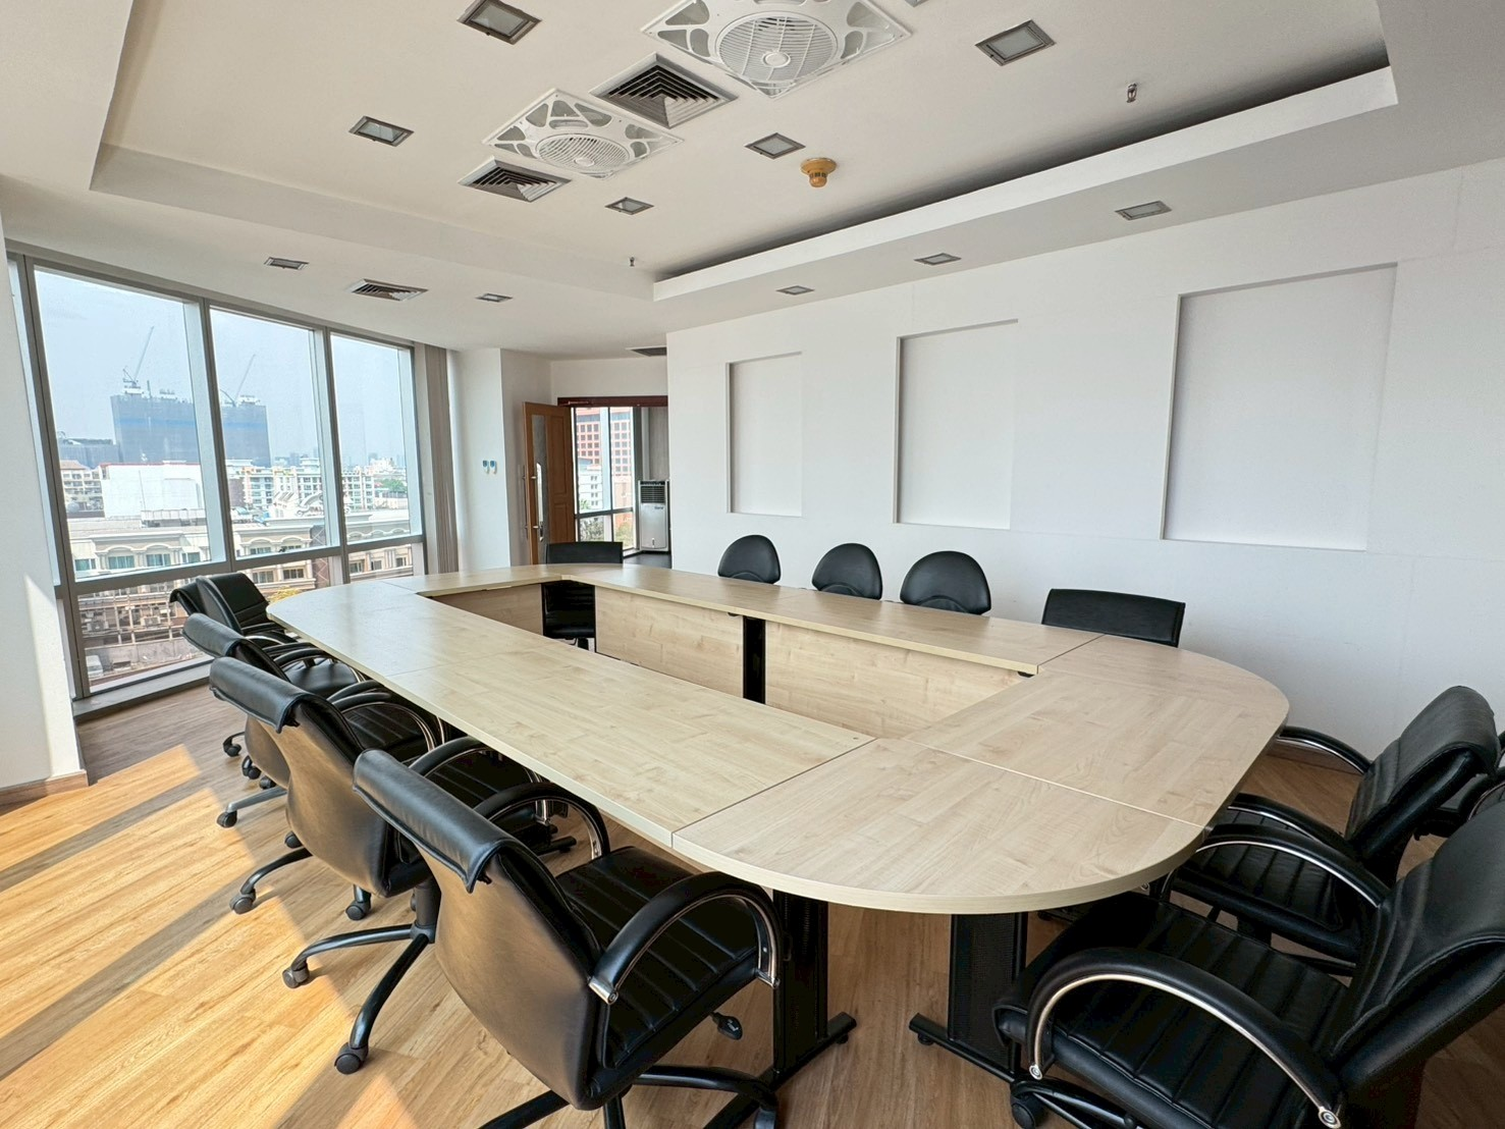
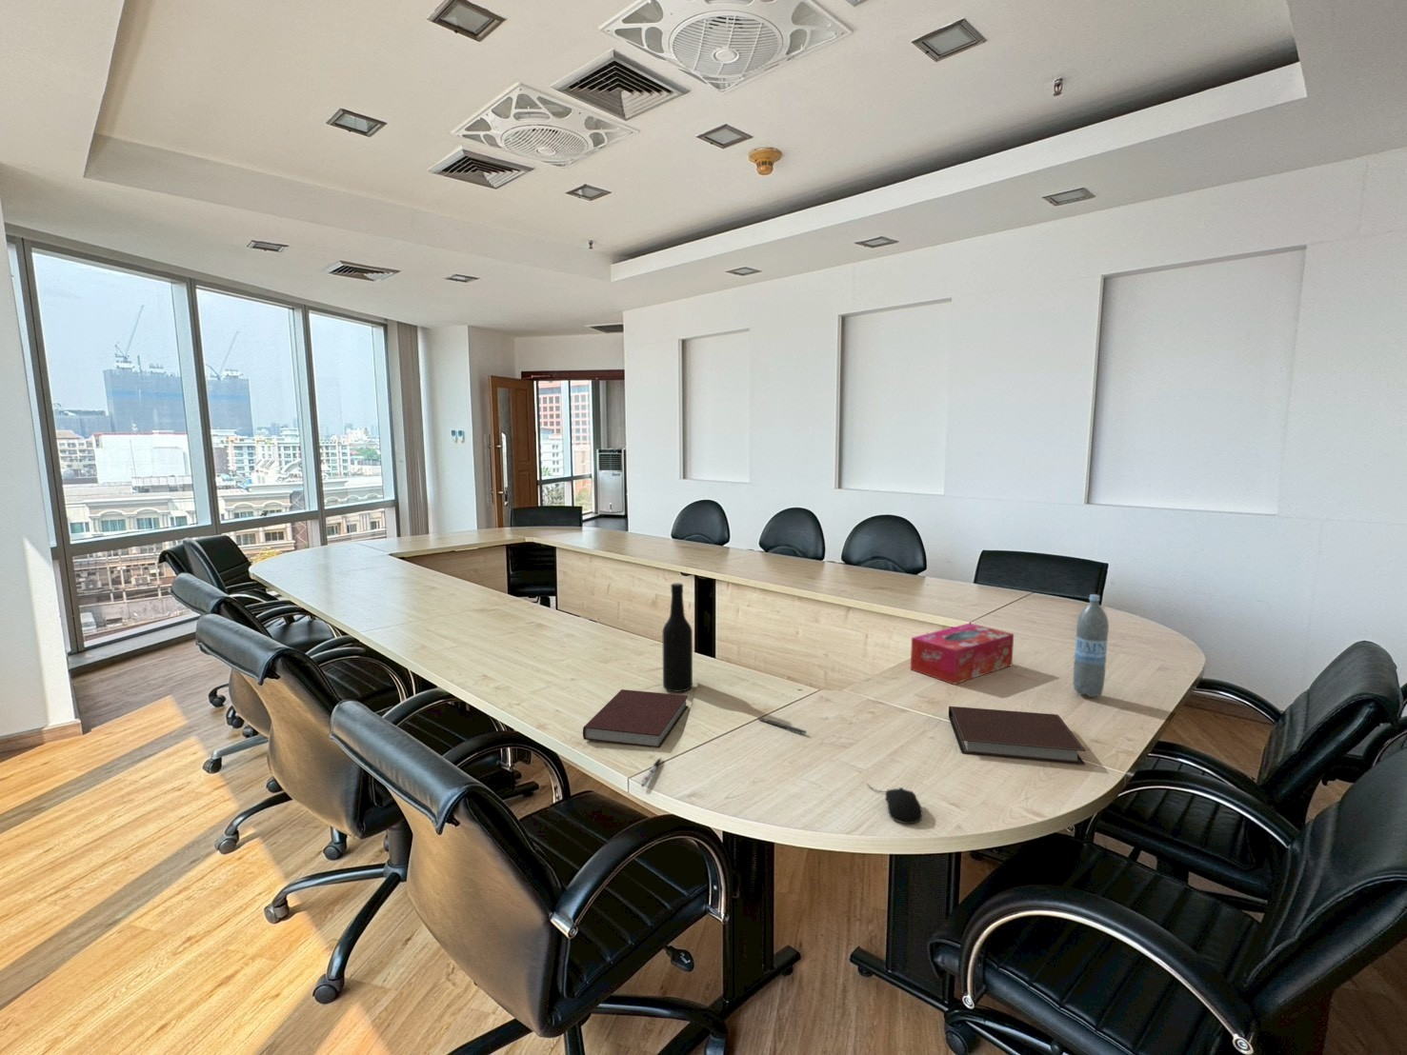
+ computer mouse [866,782,924,824]
+ notebook [582,688,689,748]
+ water bottle [1072,593,1110,698]
+ tissue box [910,622,1015,686]
+ notebook [948,706,1087,766]
+ pen [756,717,807,735]
+ pen [640,756,663,788]
+ bottle [661,582,693,694]
